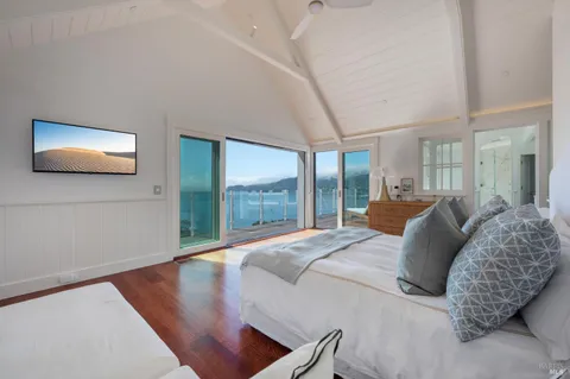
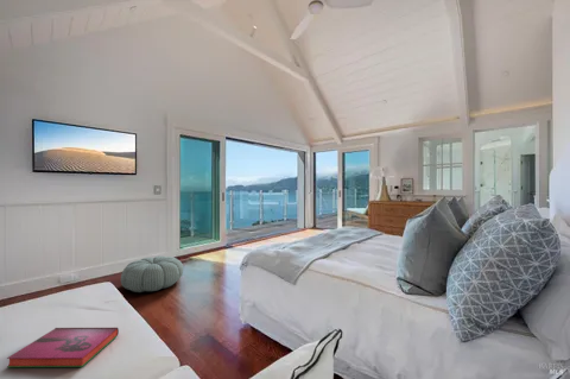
+ pouf [120,255,184,293]
+ hardback book [6,327,120,368]
